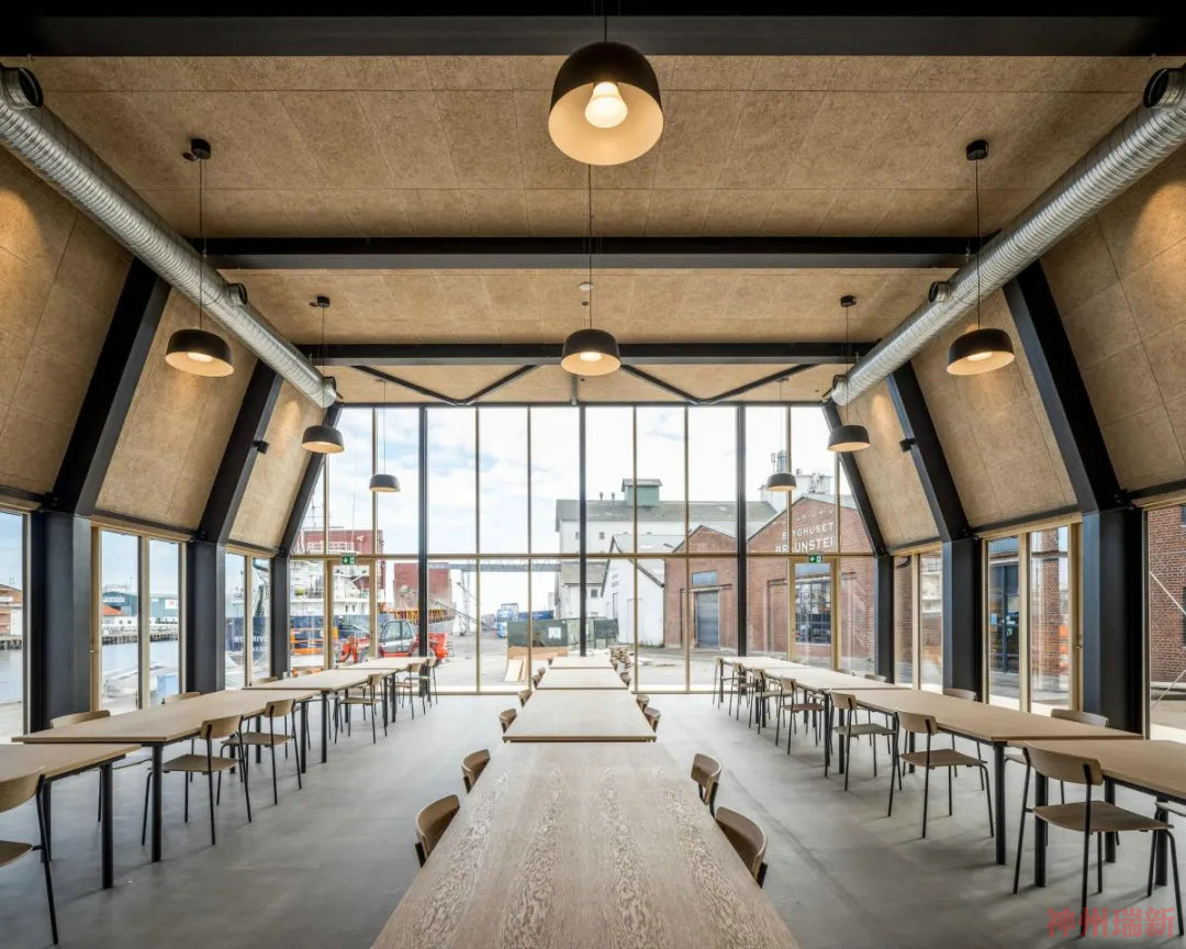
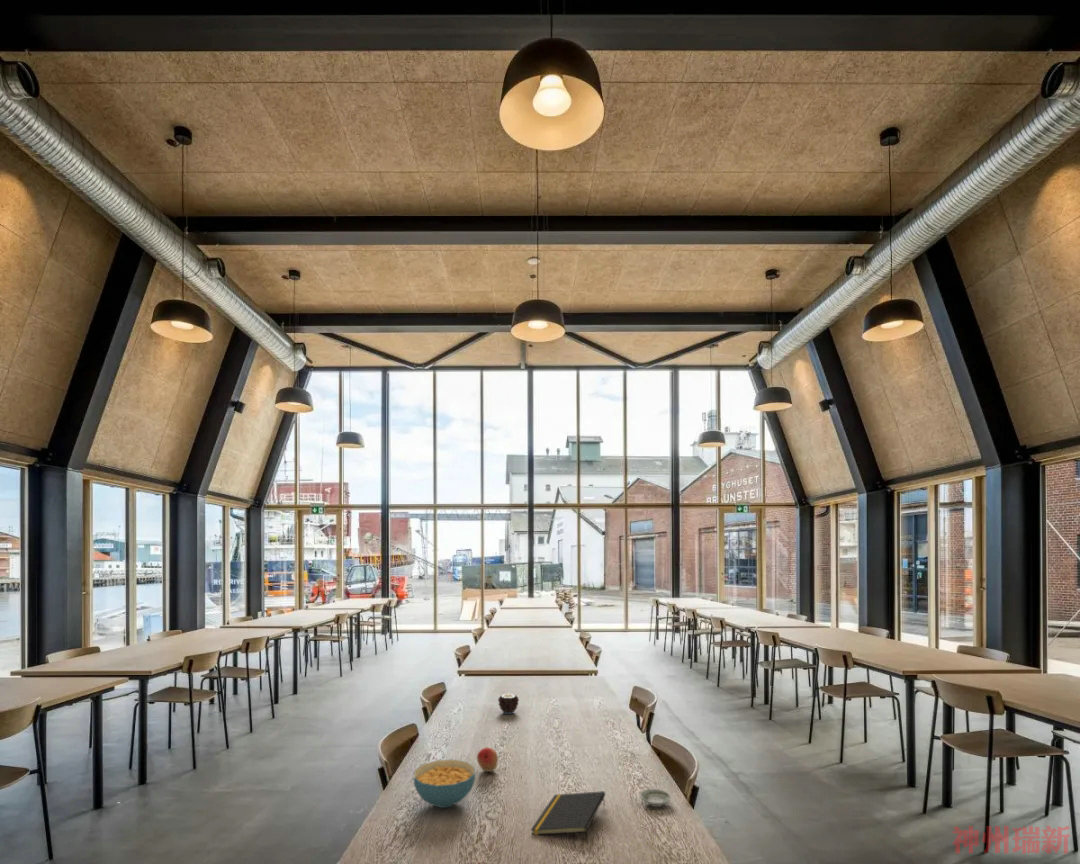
+ candle [497,692,520,715]
+ saucer [639,788,672,808]
+ cereal bowl [412,758,476,809]
+ fruit [476,746,499,773]
+ notepad [530,790,606,836]
